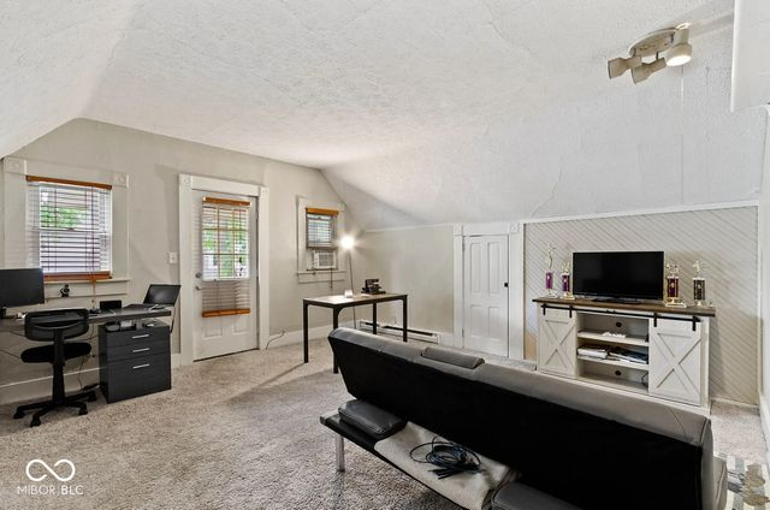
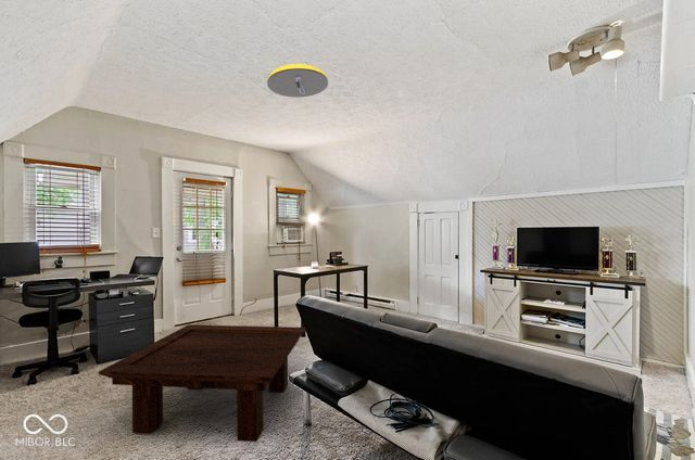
+ ceiling light [266,63,329,99]
+ coffee table [98,323,306,443]
